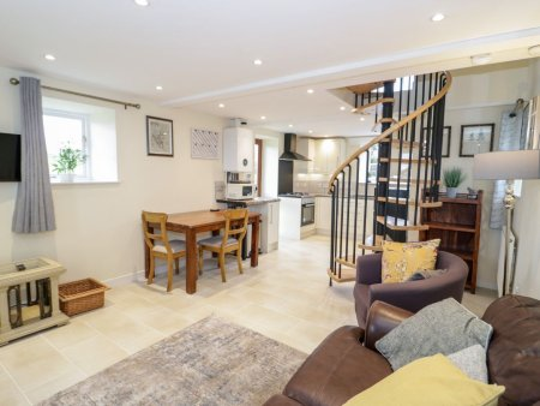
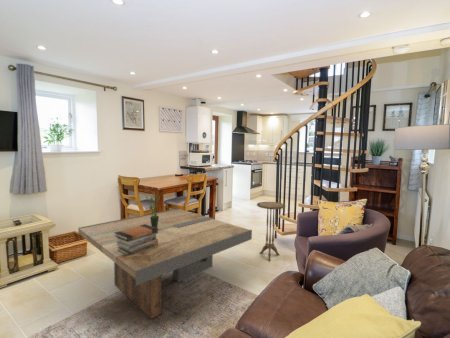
+ side table [256,201,286,262]
+ book stack [114,224,158,256]
+ potted plant [142,192,161,228]
+ coffee table [77,207,253,320]
